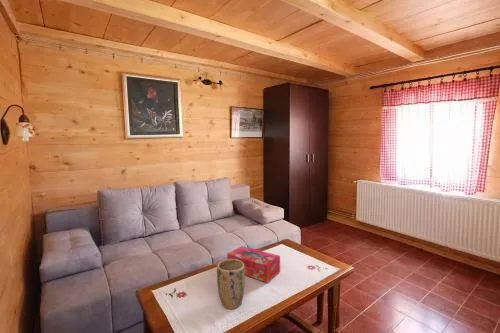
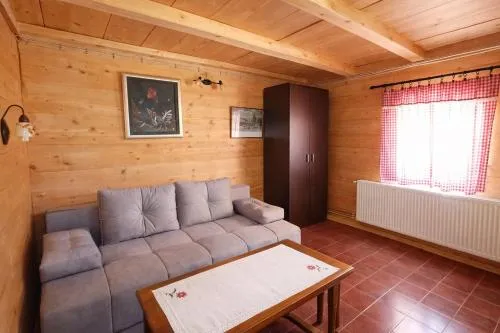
- plant pot [216,259,246,310]
- tissue box [226,245,281,283]
